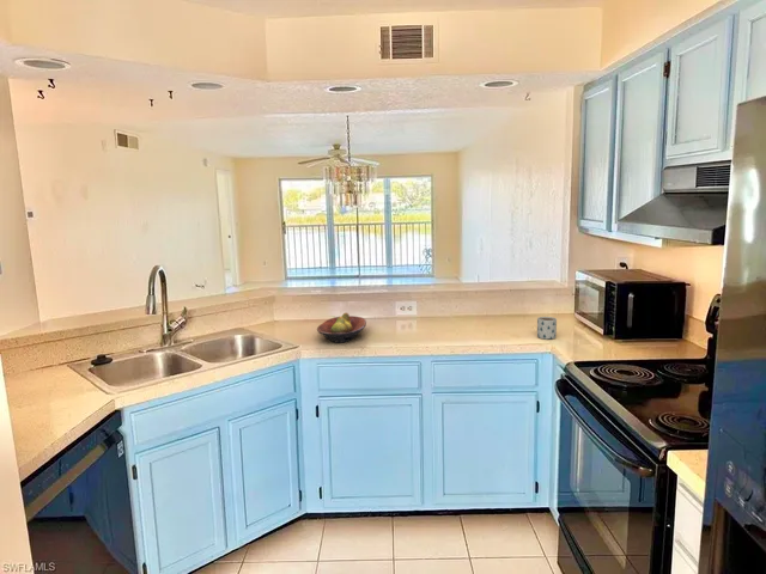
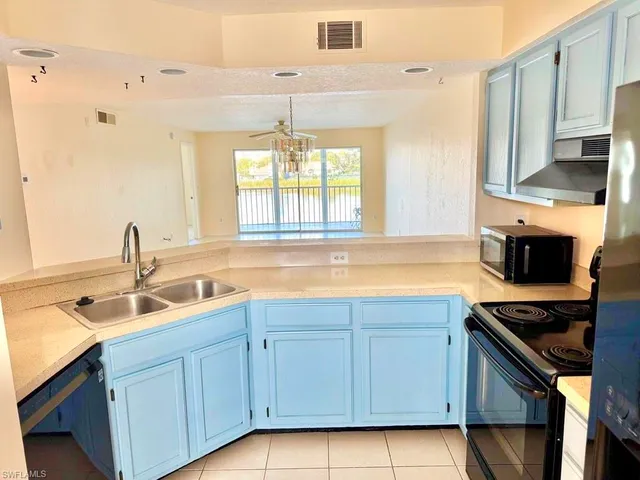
- mug [536,316,558,341]
- fruit bowl [316,311,367,344]
